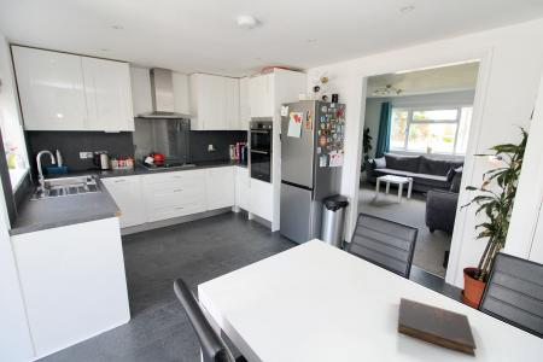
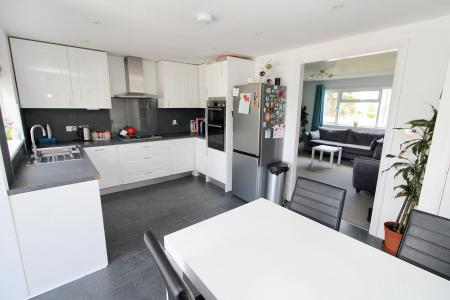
- book [397,297,478,358]
